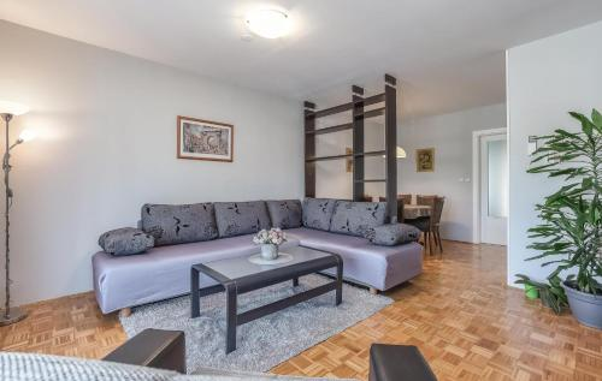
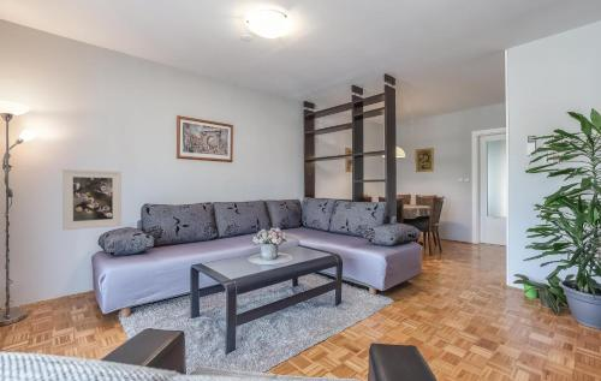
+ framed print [61,167,123,231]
